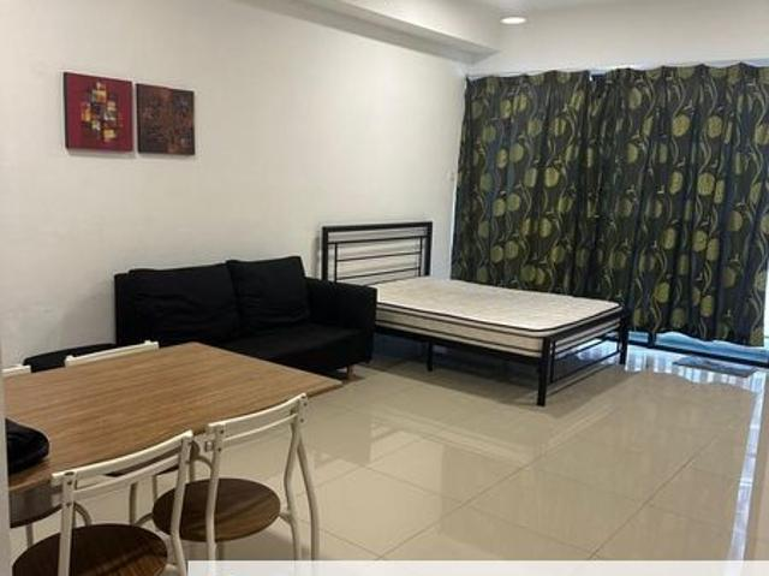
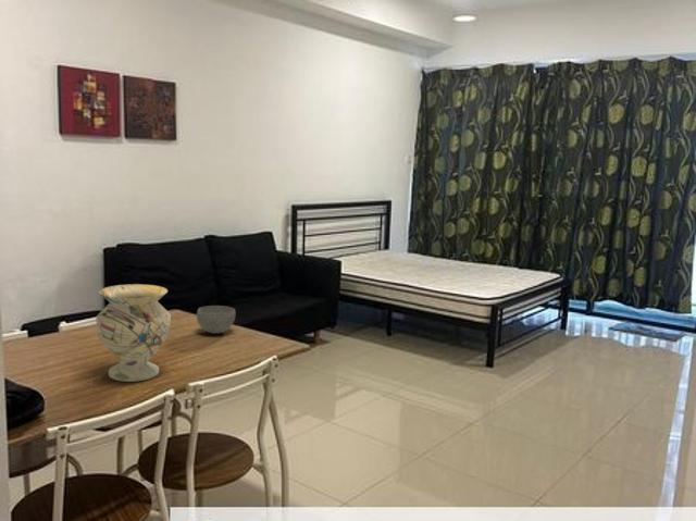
+ bowl [196,305,236,335]
+ decorative vase [95,283,172,383]
